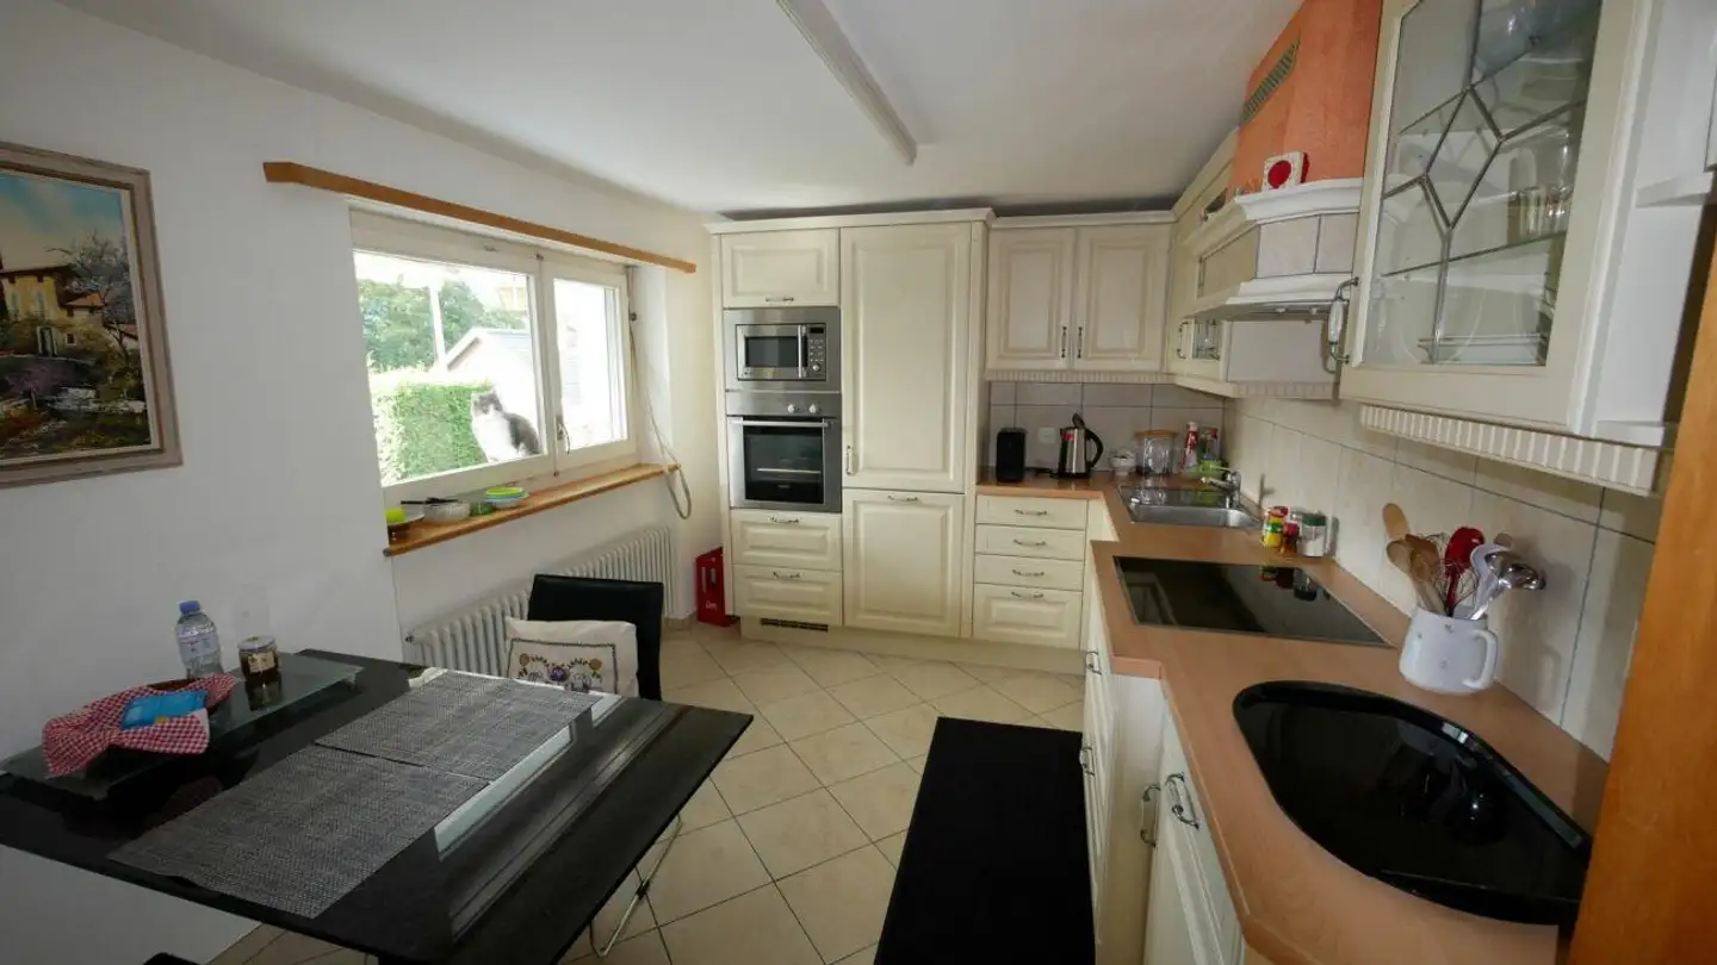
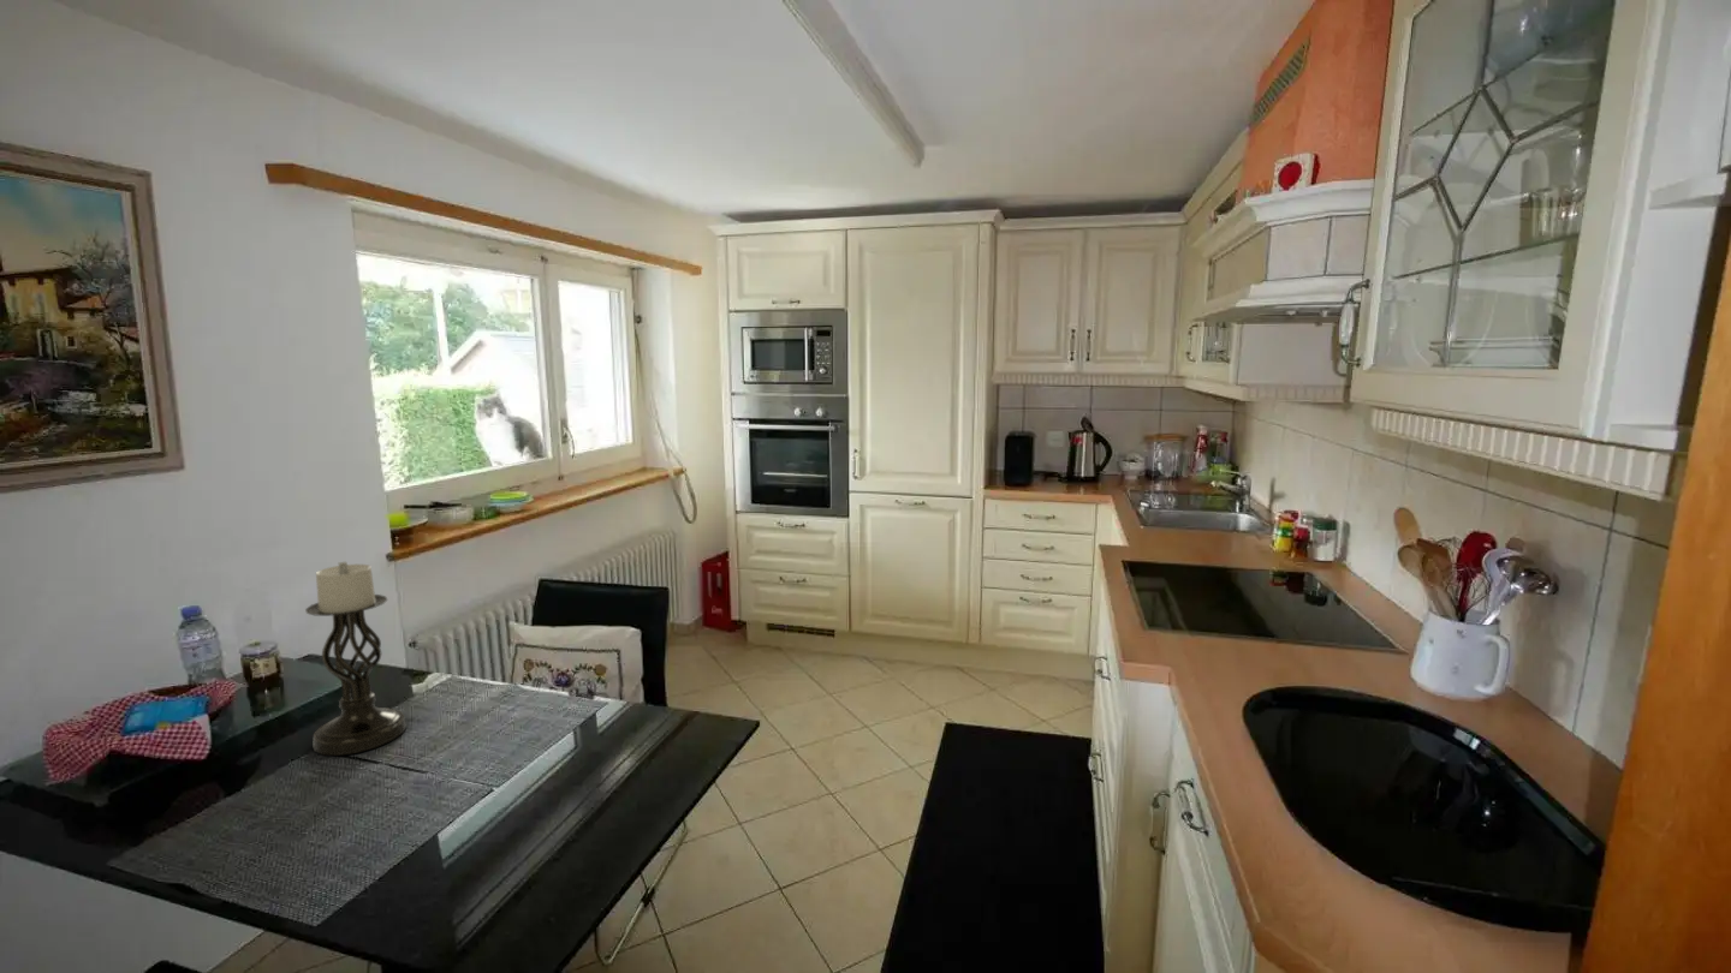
+ candle holder [304,561,408,757]
